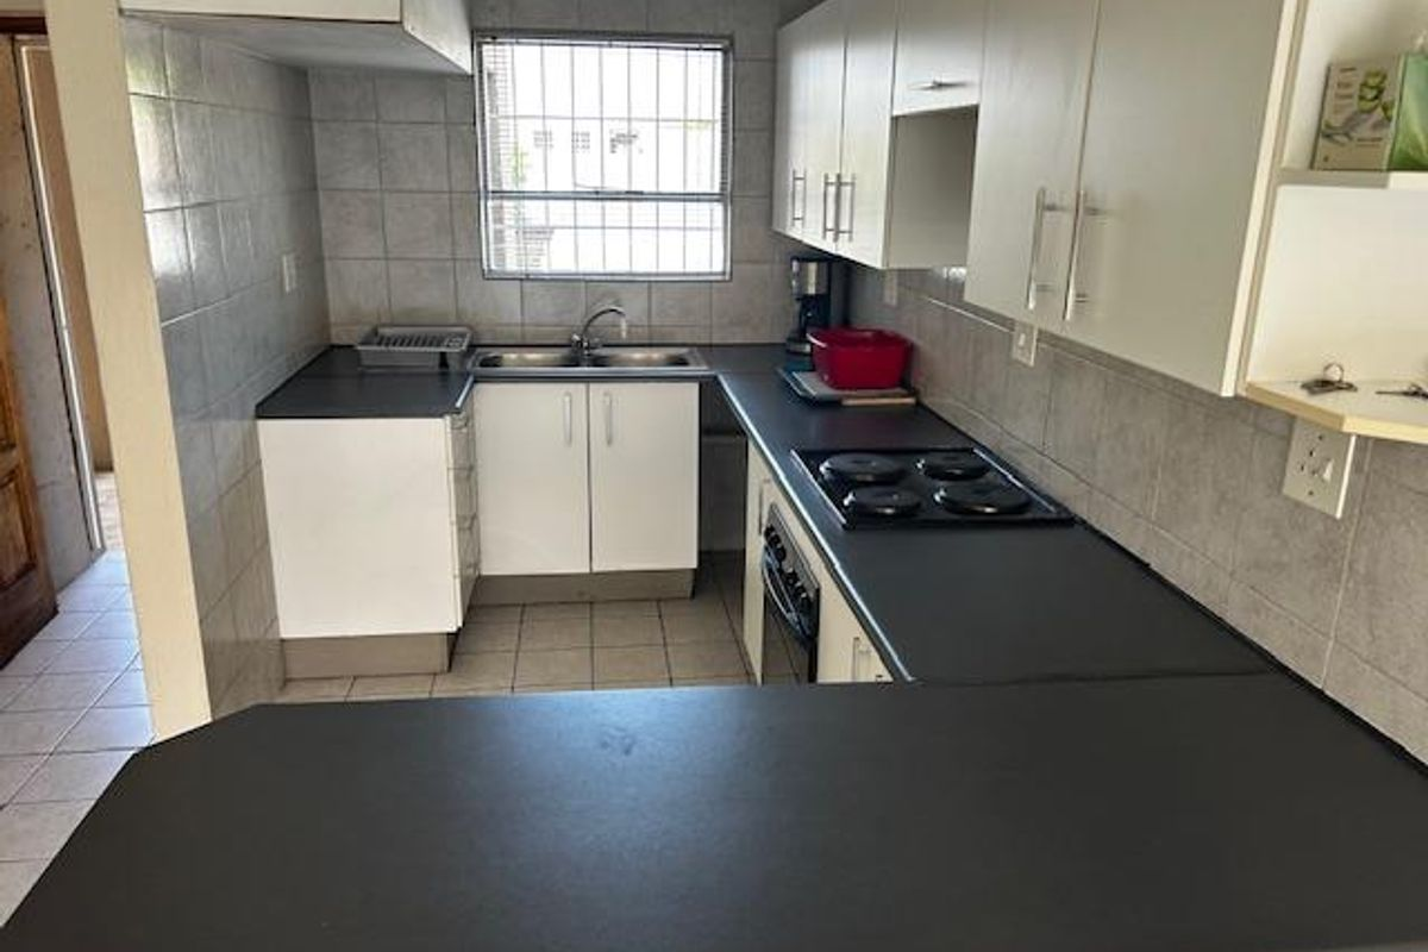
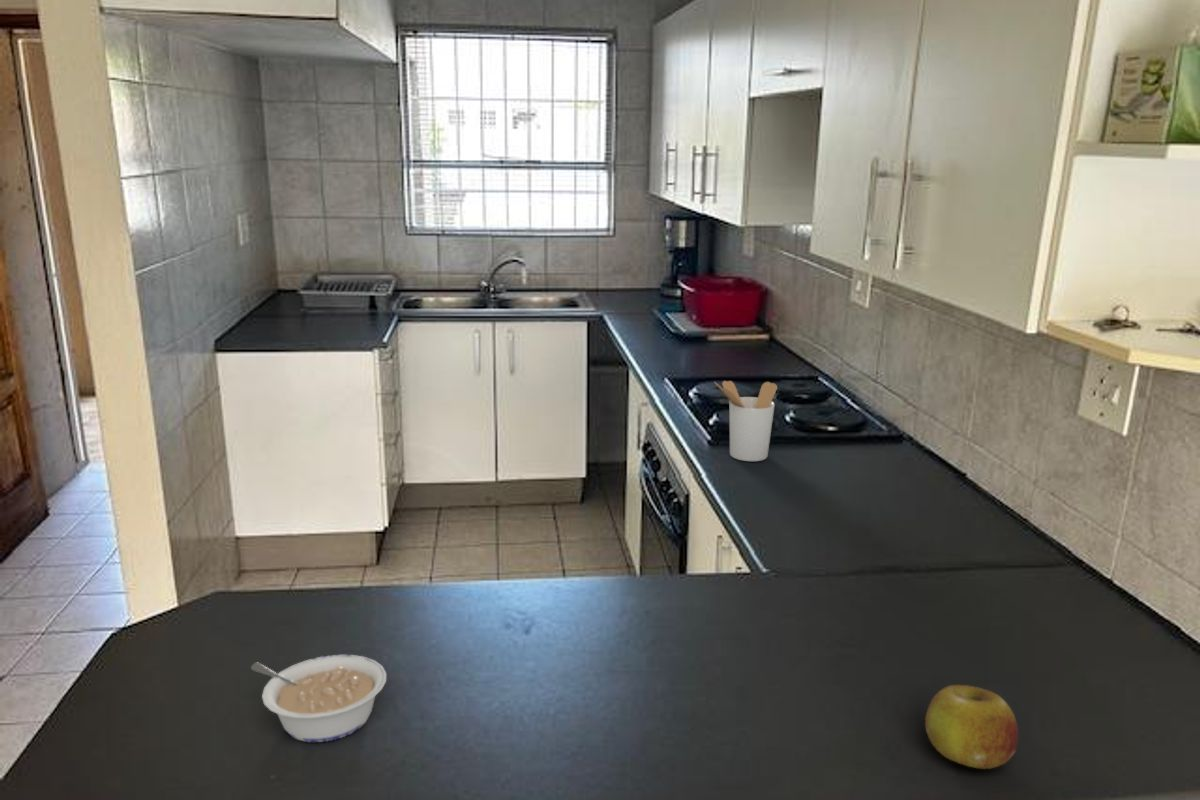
+ utensil holder [713,380,778,462]
+ fruit [924,684,1019,770]
+ legume [250,654,387,743]
